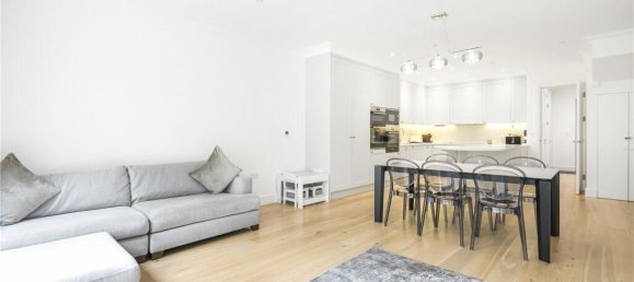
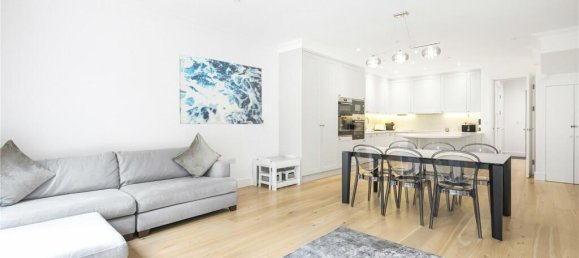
+ wall art [178,53,263,125]
